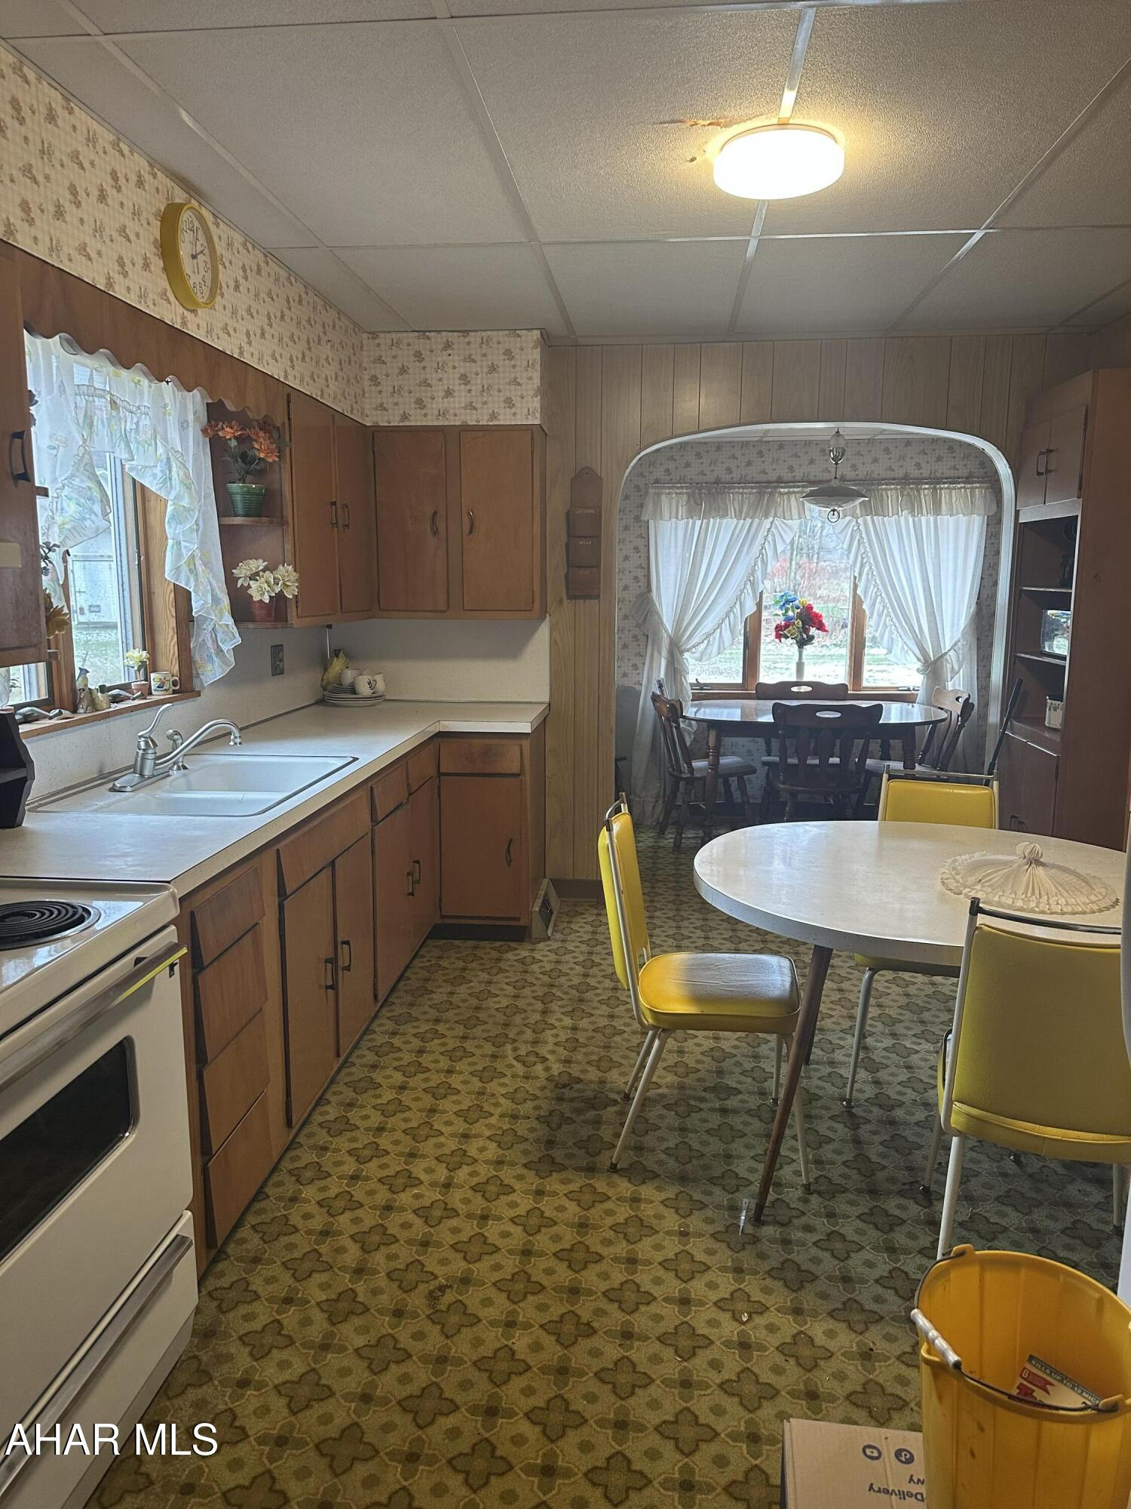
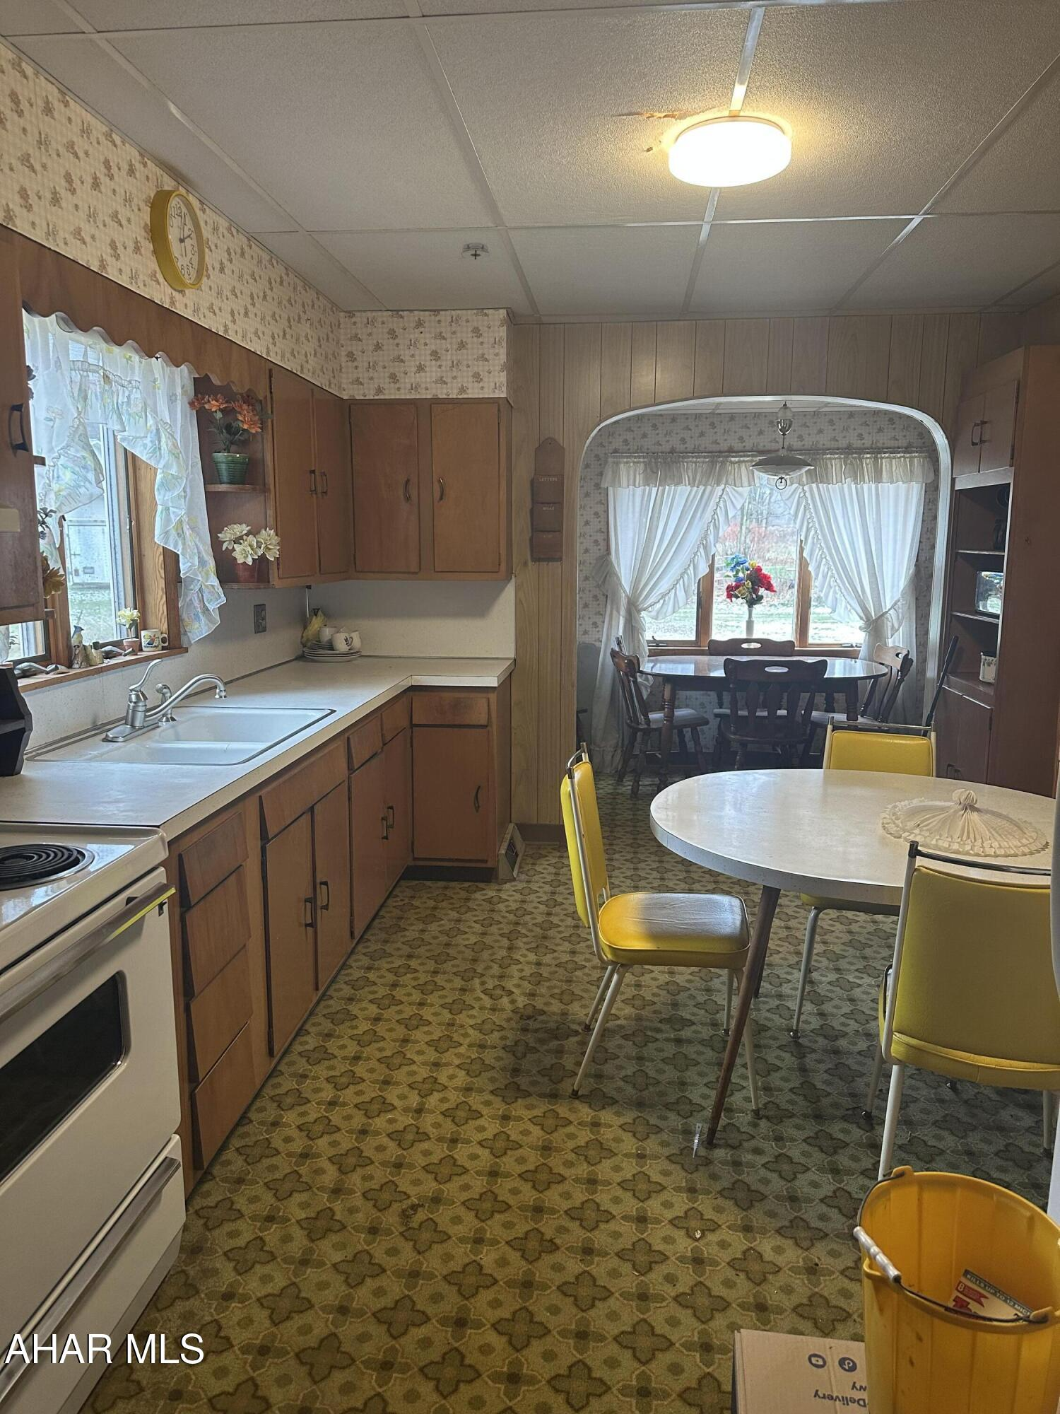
+ smoke detector [458,242,492,261]
